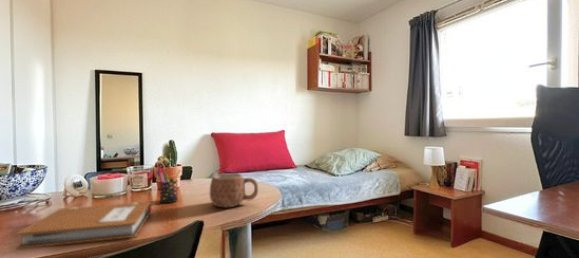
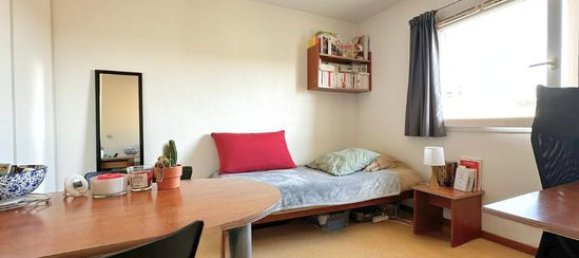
- pen holder [155,165,182,204]
- notebook [15,201,155,250]
- mug [209,172,259,208]
